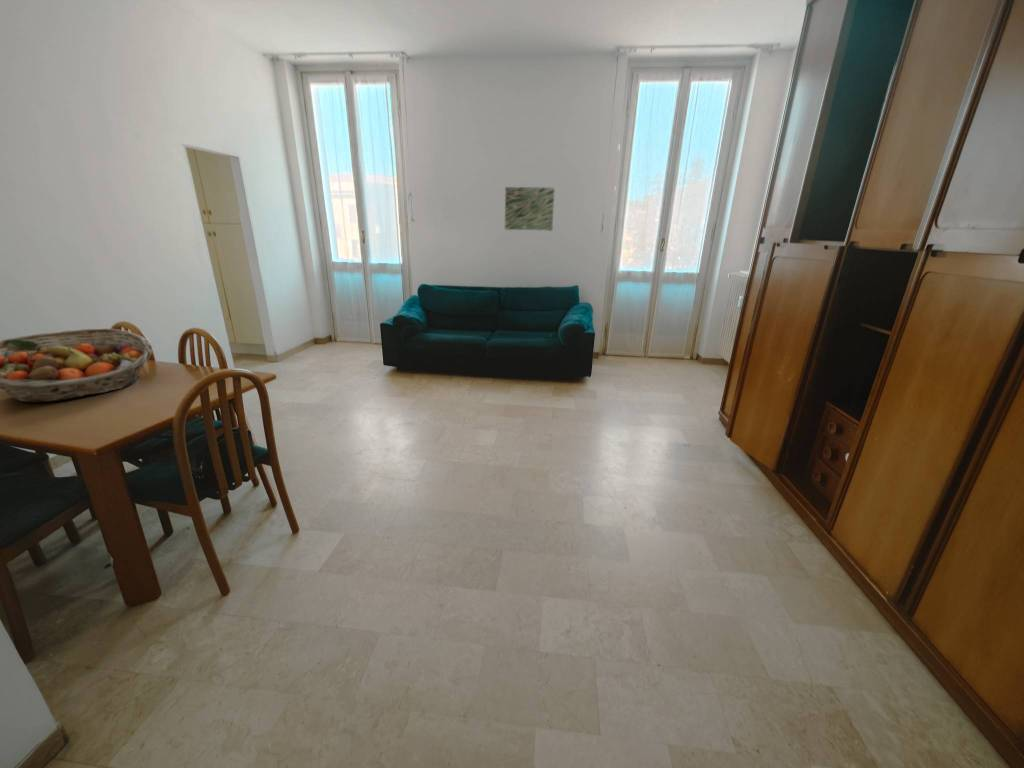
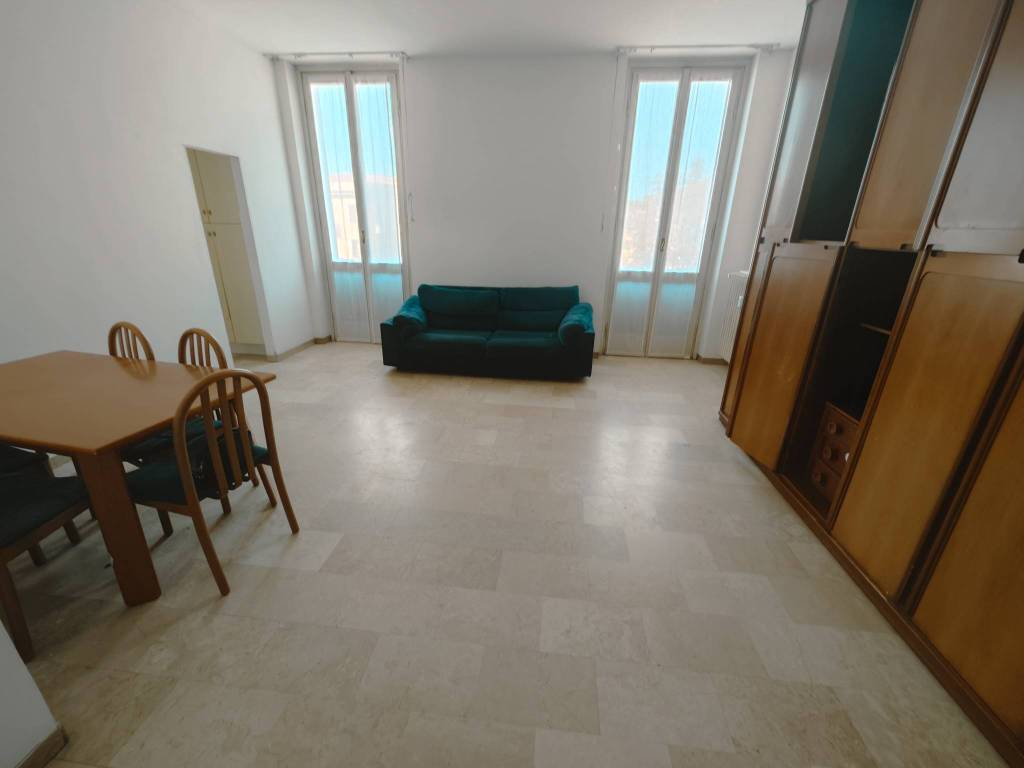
- fruit basket [0,327,153,404]
- wall art [504,186,556,231]
